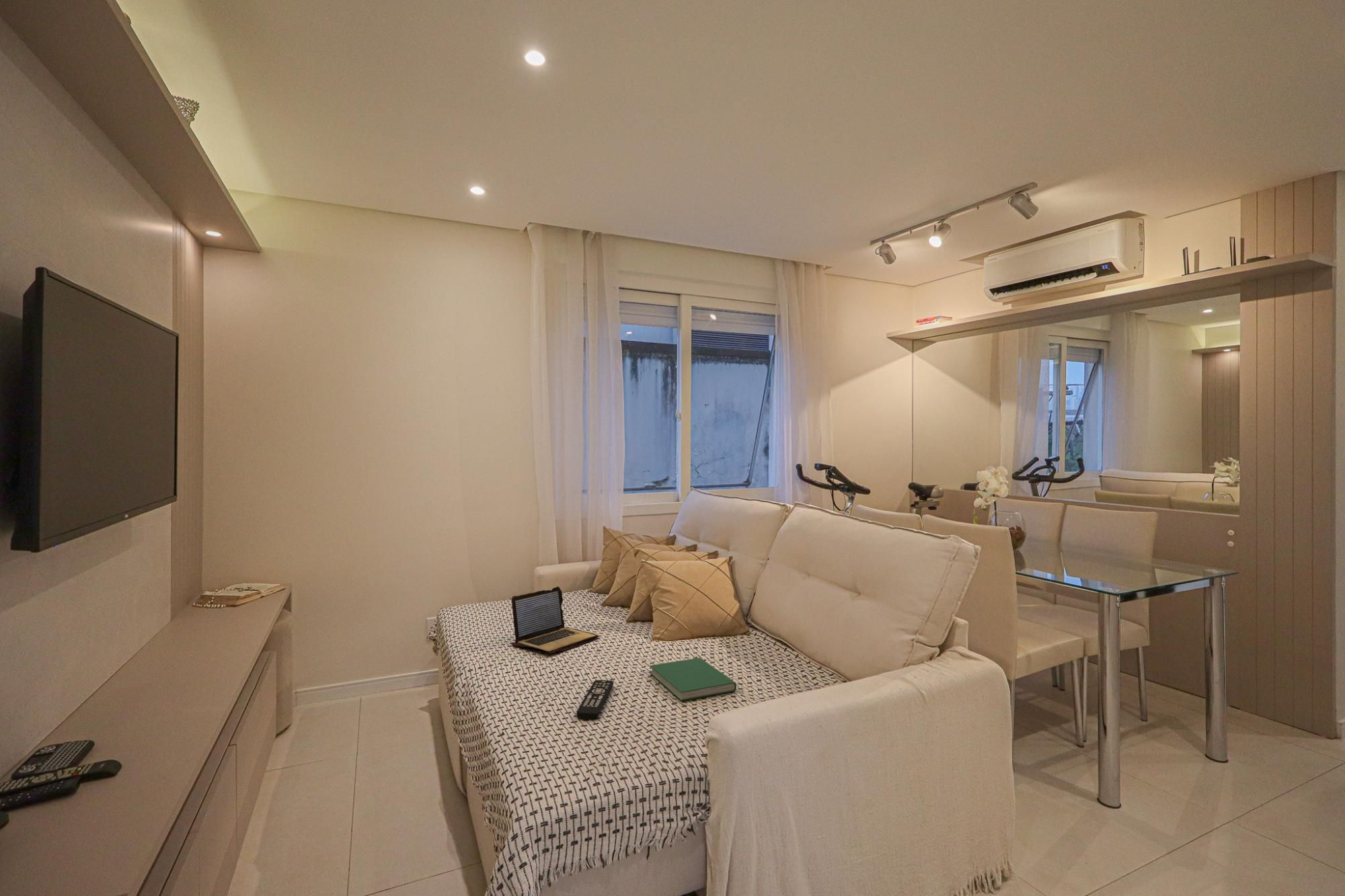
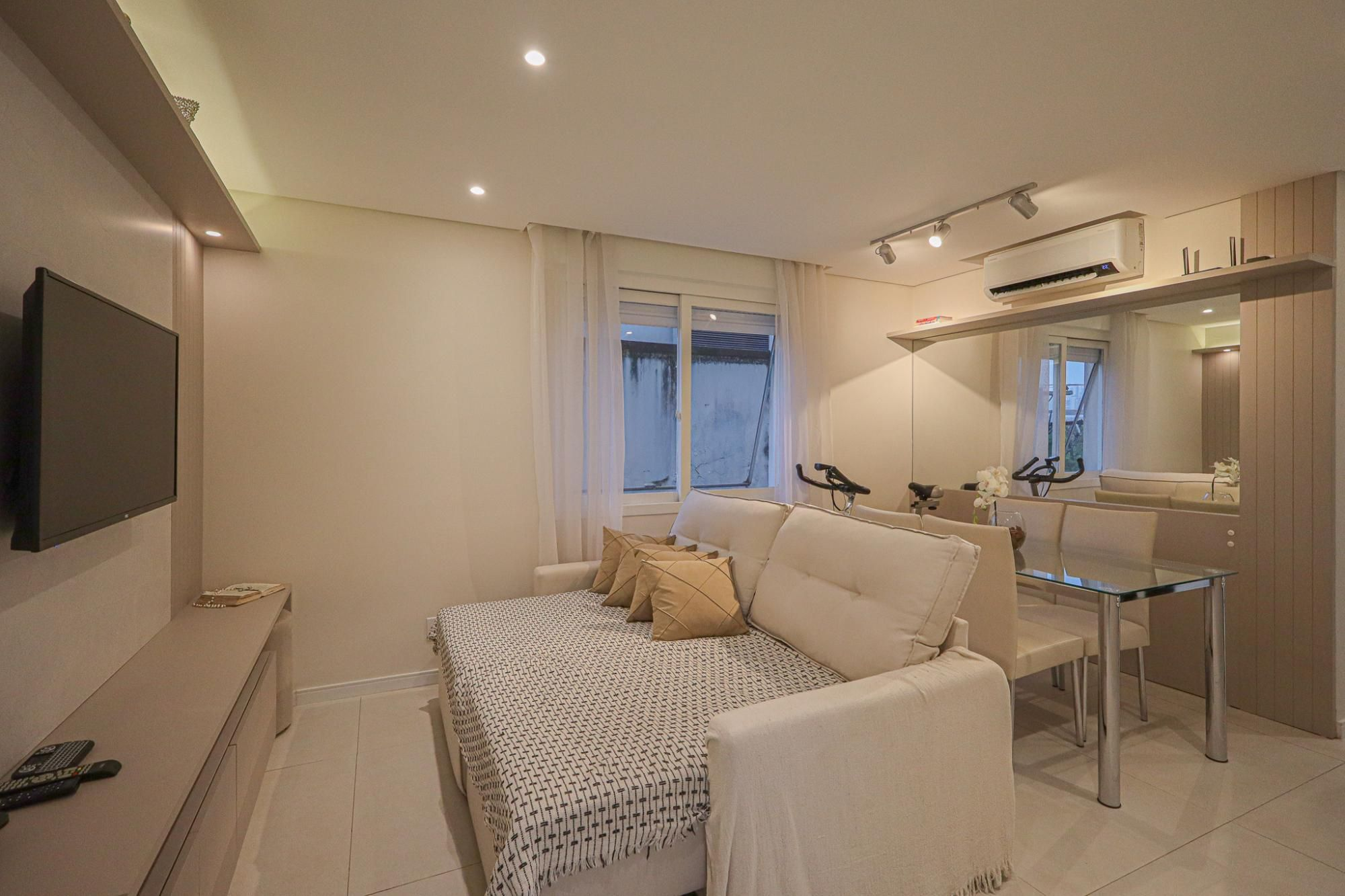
- remote control [576,680,614,721]
- hardcover book [650,657,737,702]
- laptop [510,585,600,653]
